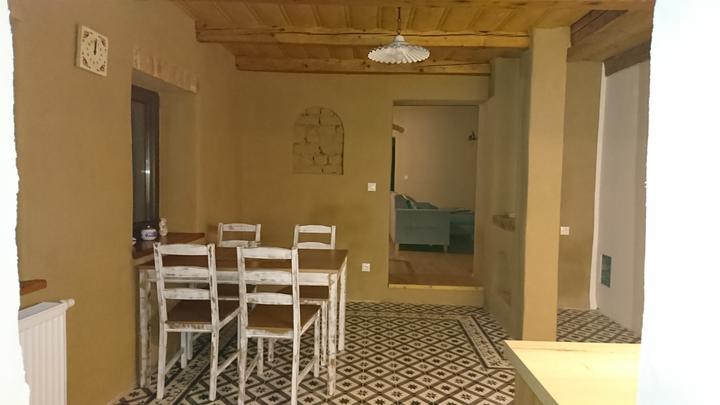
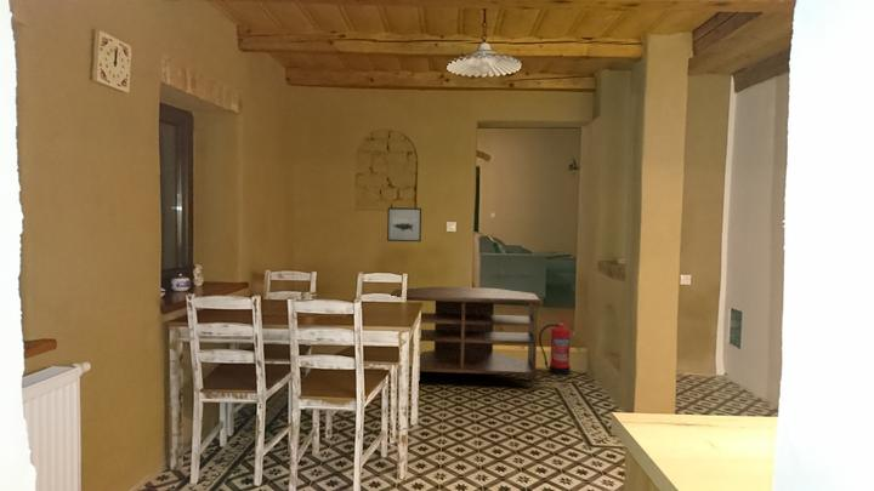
+ tv stand [388,286,543,392]
+ fire extinguisher [538,315,574,376]
+ wall art [386,206,422,242]
